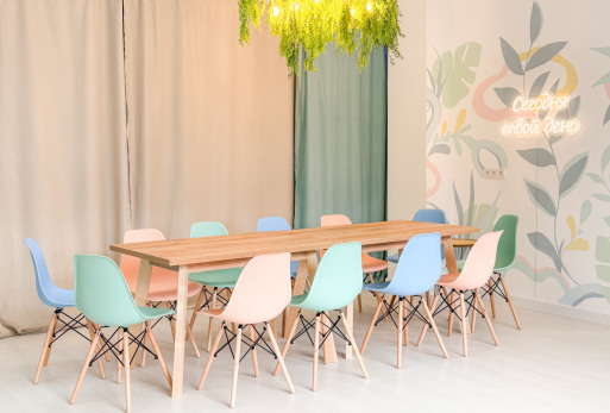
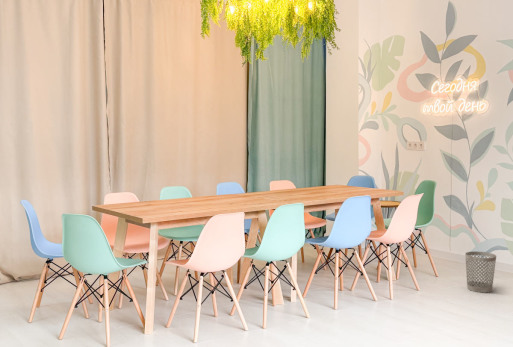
+ wastebasket [464,251,497,294]
